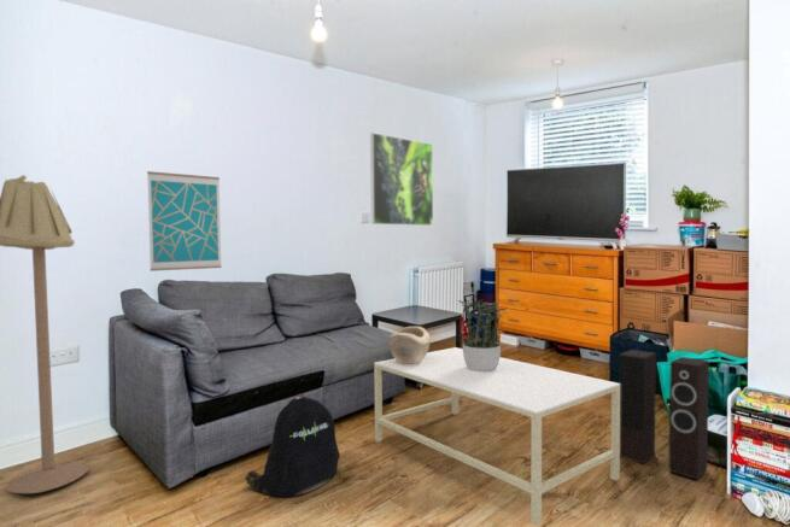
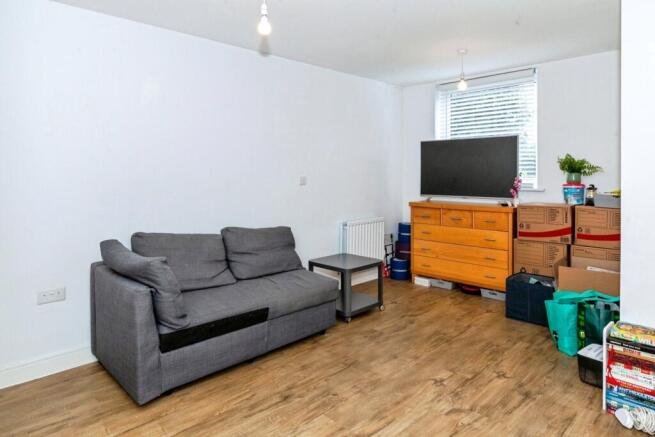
- wall art [146,170,223,273]
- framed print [369,131,434,227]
- speaker [618,349,710,481]
- floor lamp [0,174,90,494]
- decorative bowl [387,326,432,364]
- potted plant [457,294,508,371]
- coffee table [373,346,621,526]
- backpack [244,393,341,498]
